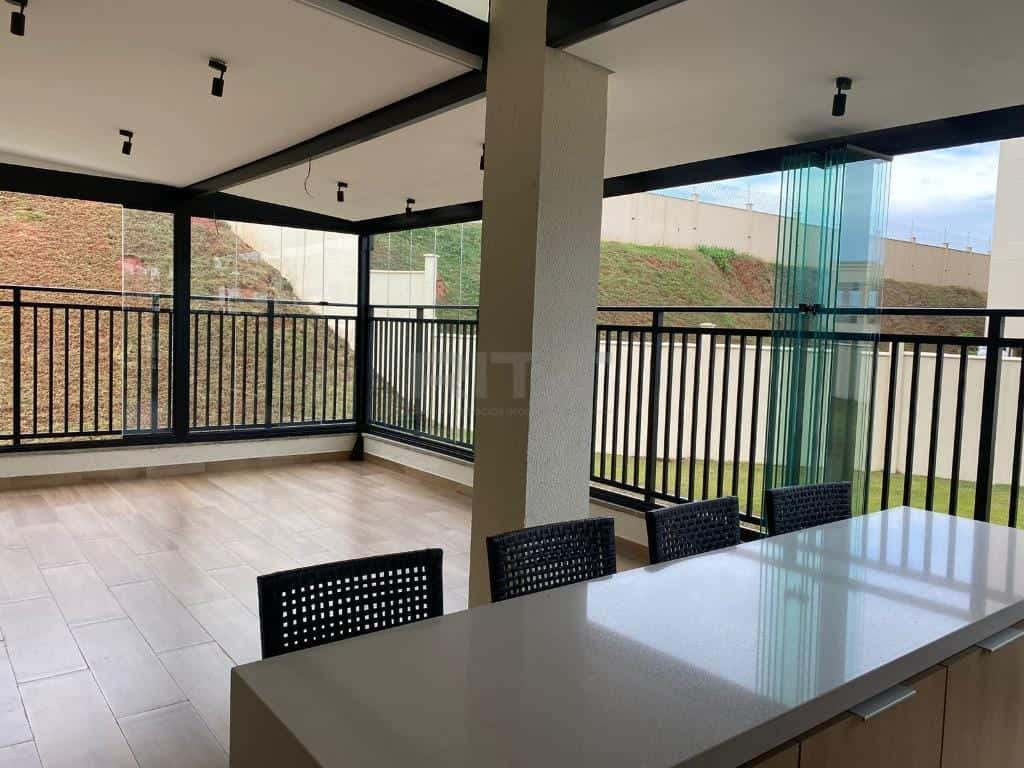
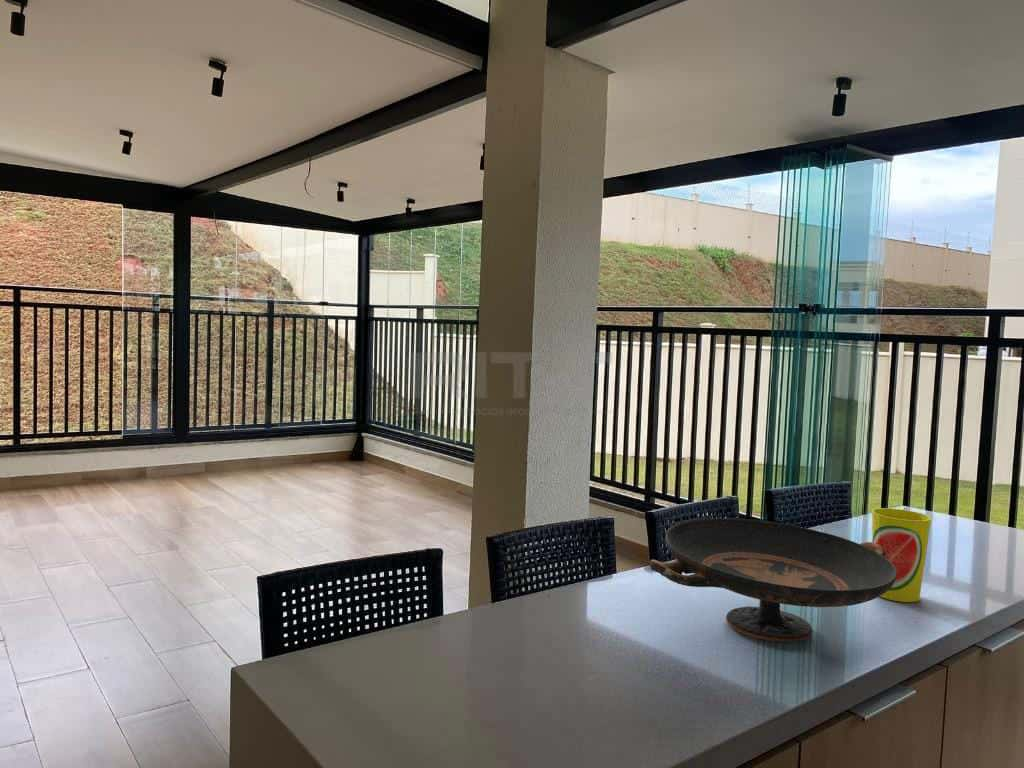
+ decorative bowl [649,517,897,643]
+ cup [871,507,932,603]
